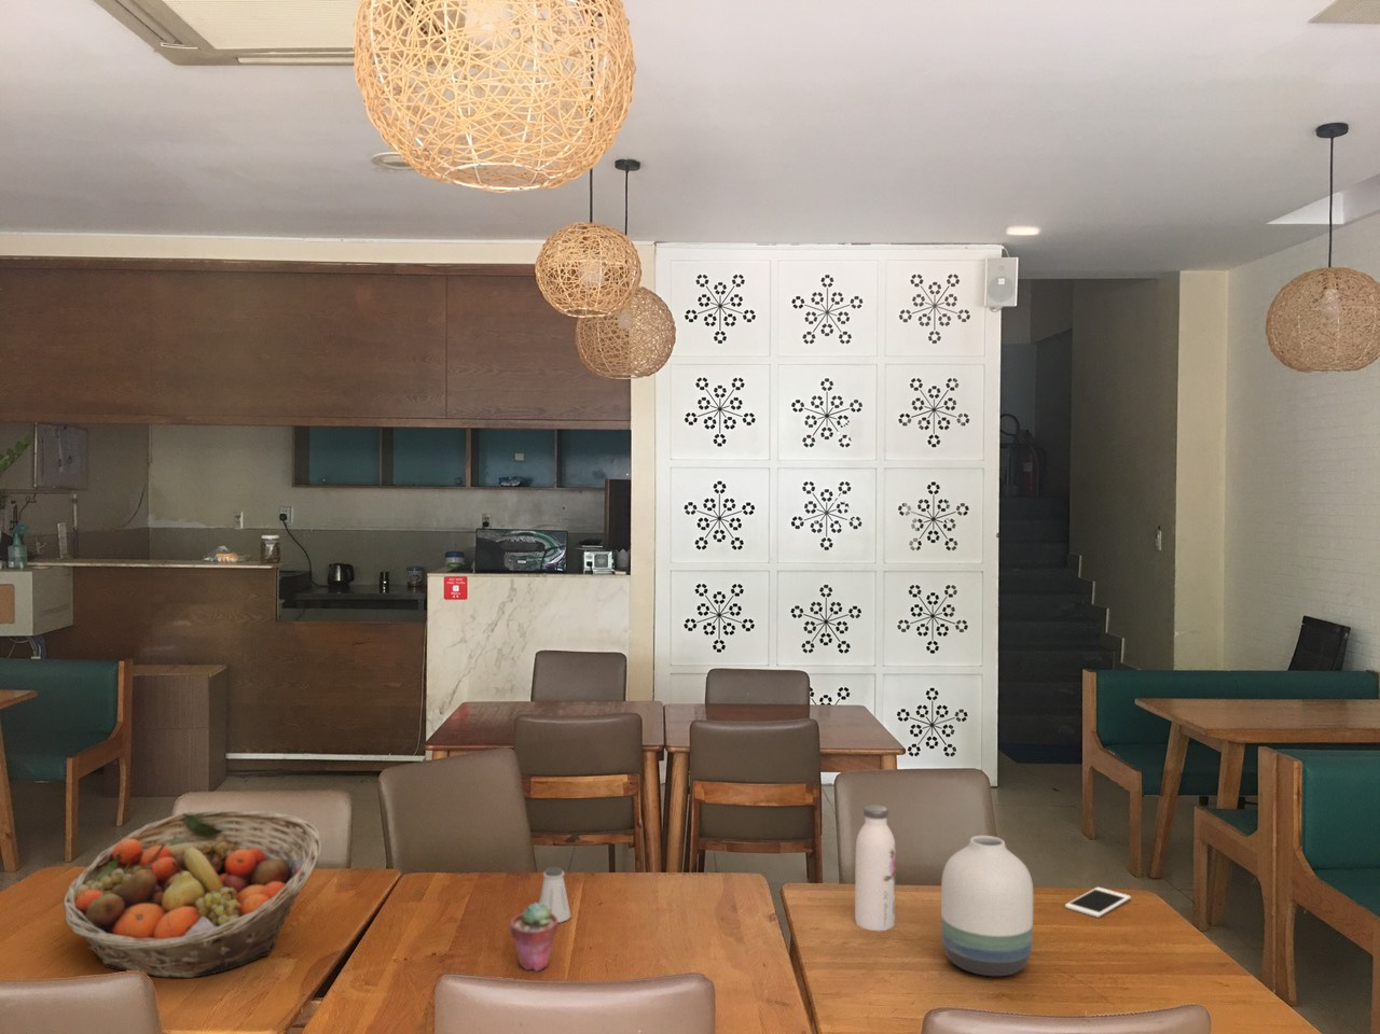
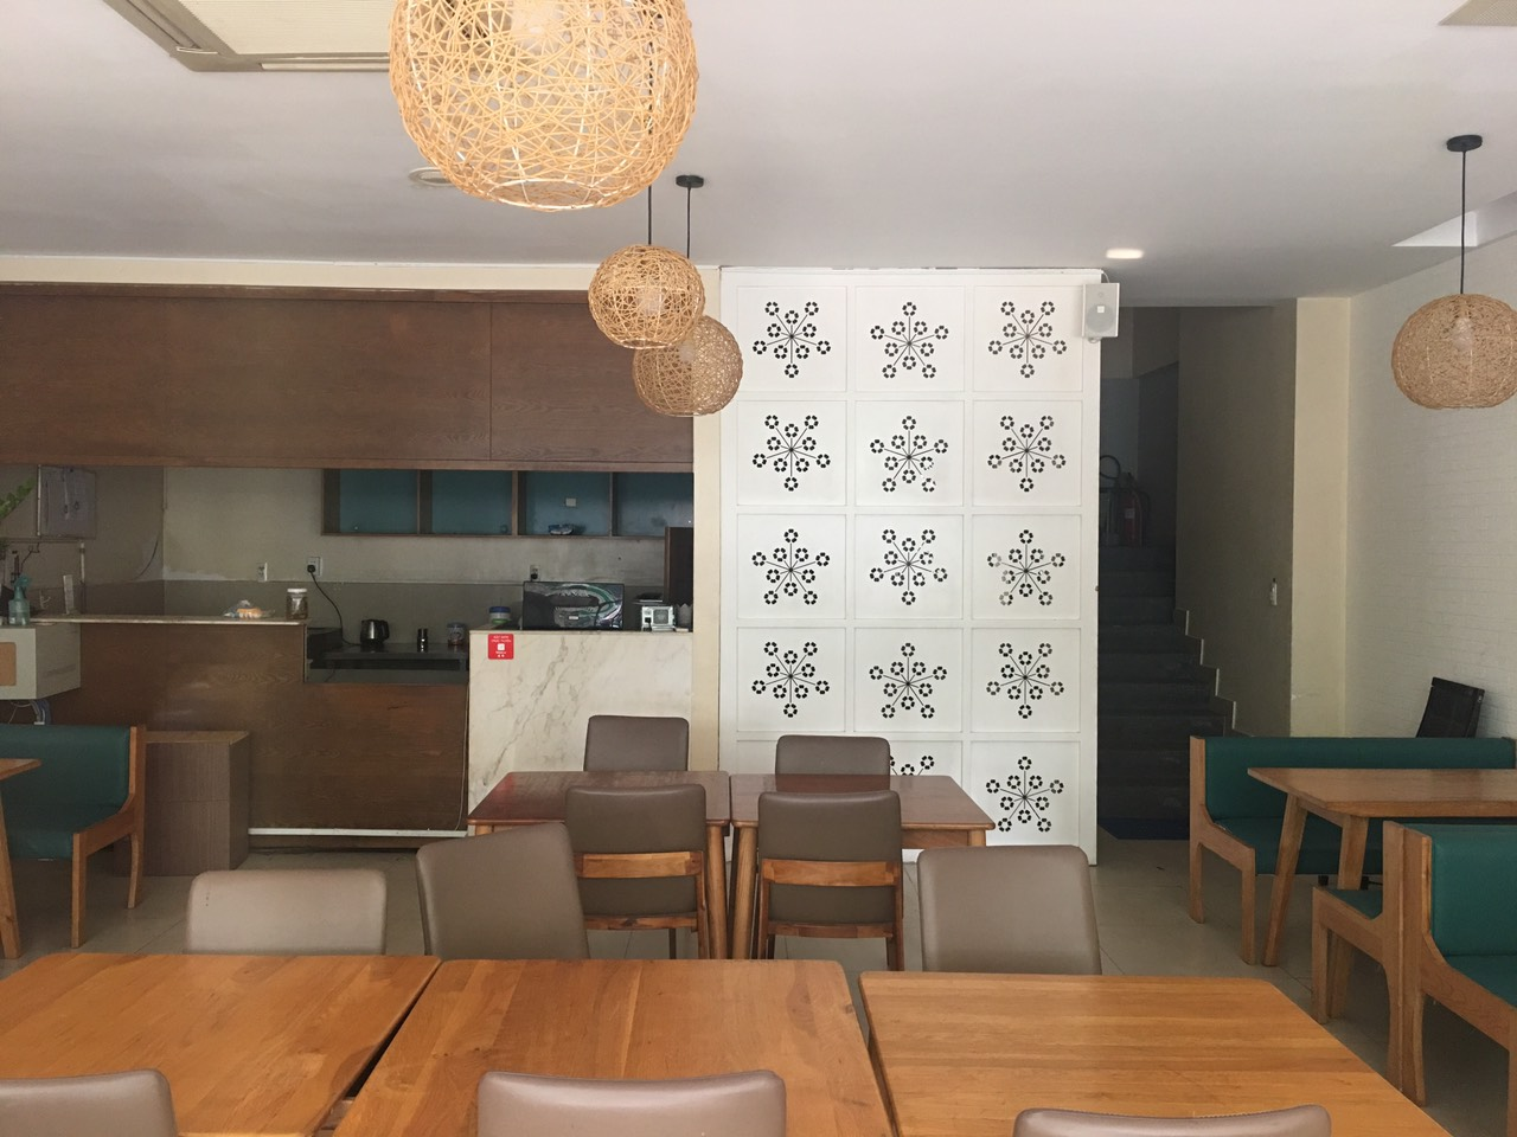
- cell phone [1064,886,1132,918]
- saltshaker [538,866,572,924]
- vase [940,835,1034,976]
- water bottle [854,804,898,932]
- fruit basket [62,809,323,979]
- potted succulent [509,901,560,972]
